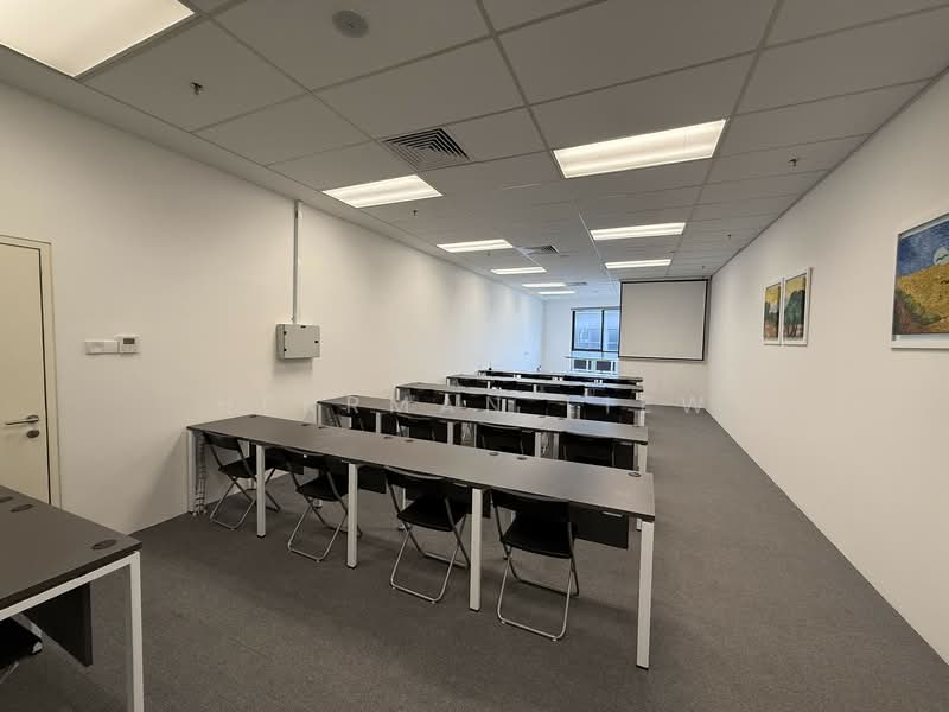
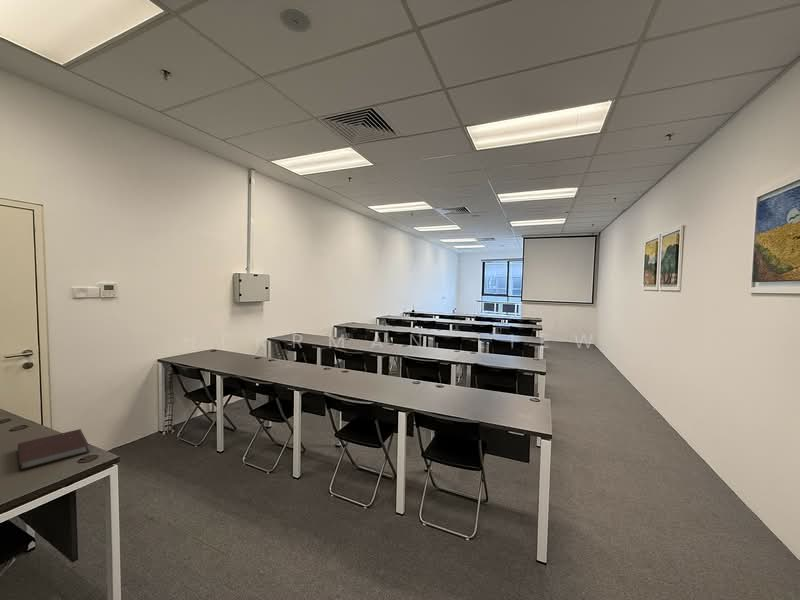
+ notebook [17,428,90,471]
